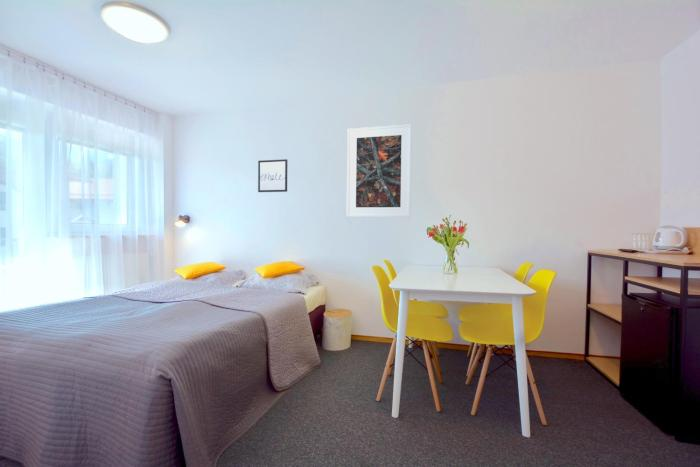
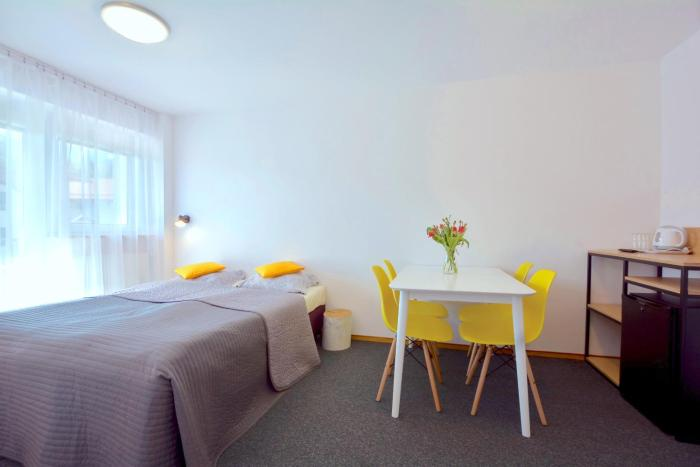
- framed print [346,123,413,218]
- wall art [257,158,288,193]
